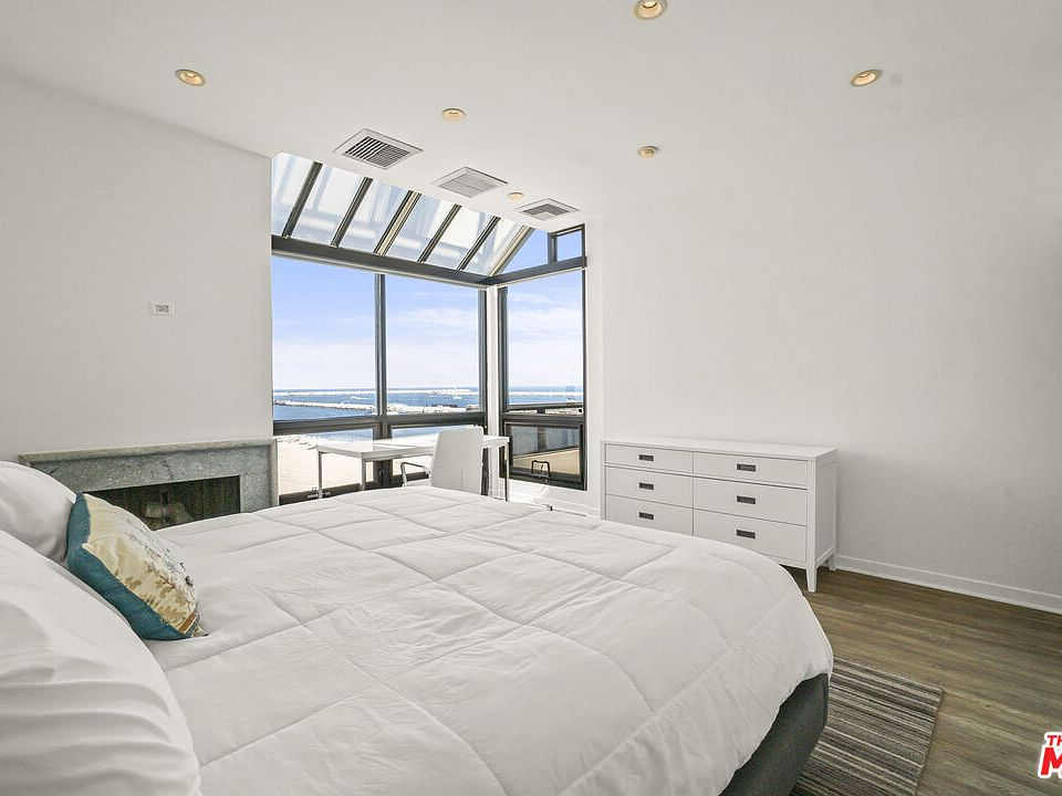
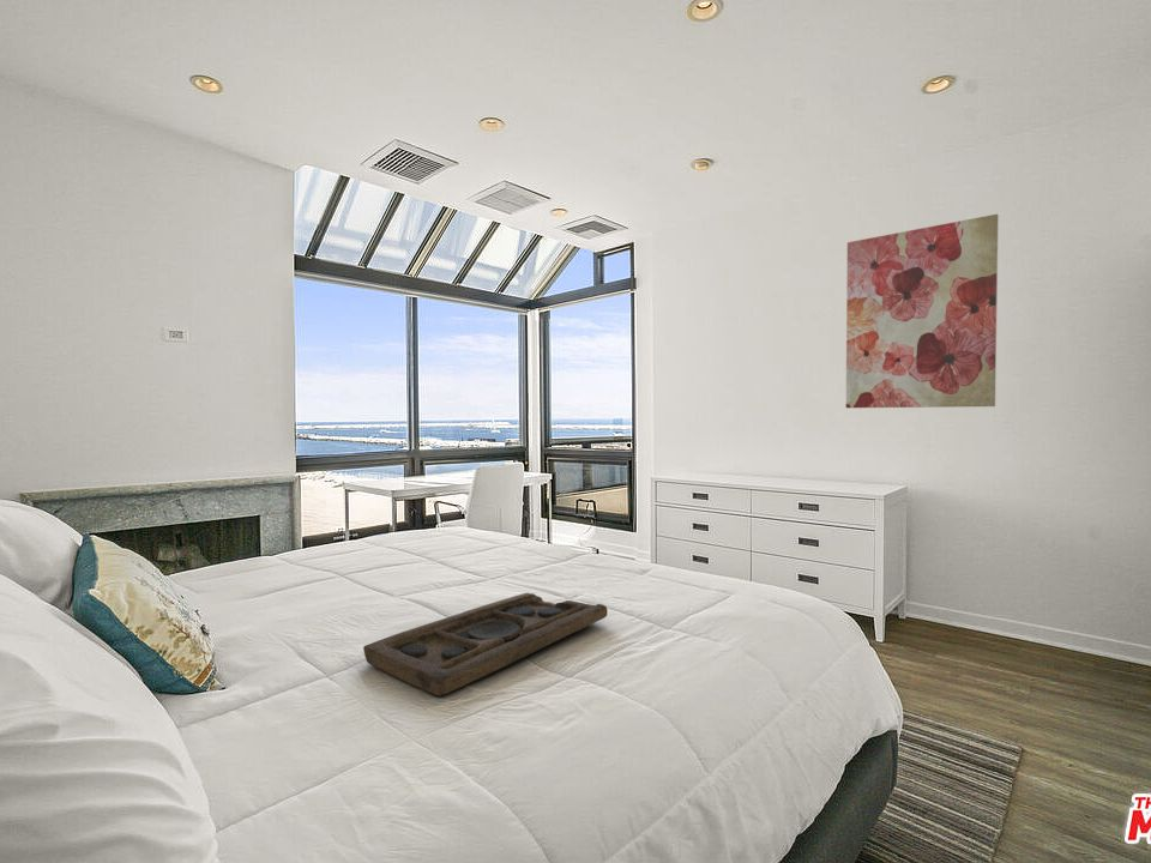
+ decorative tray [362,592,609,696]
+ wall art [845,213,1000,409]
